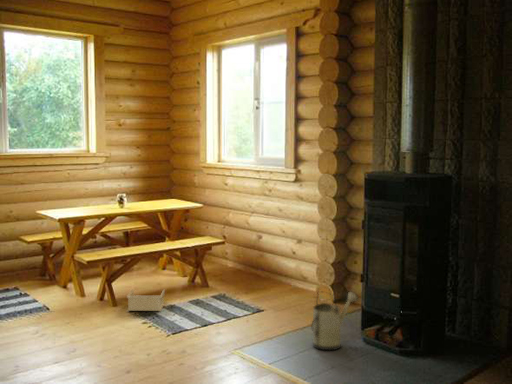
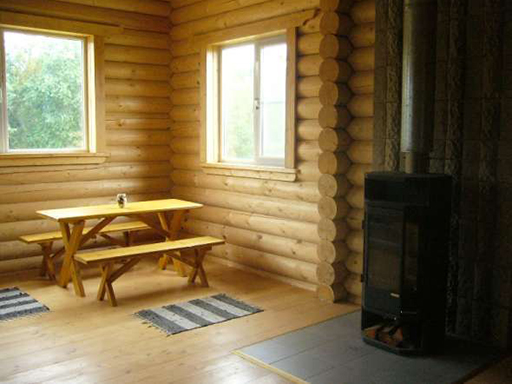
- watering can [311,290,360,351]
- storage bin [126,288,165,312]
